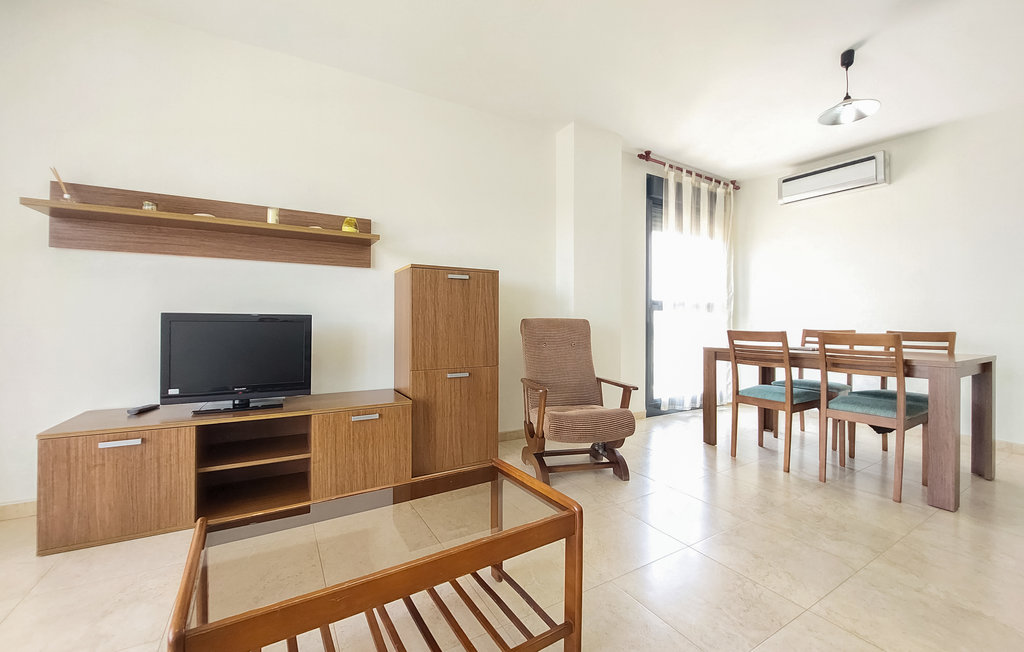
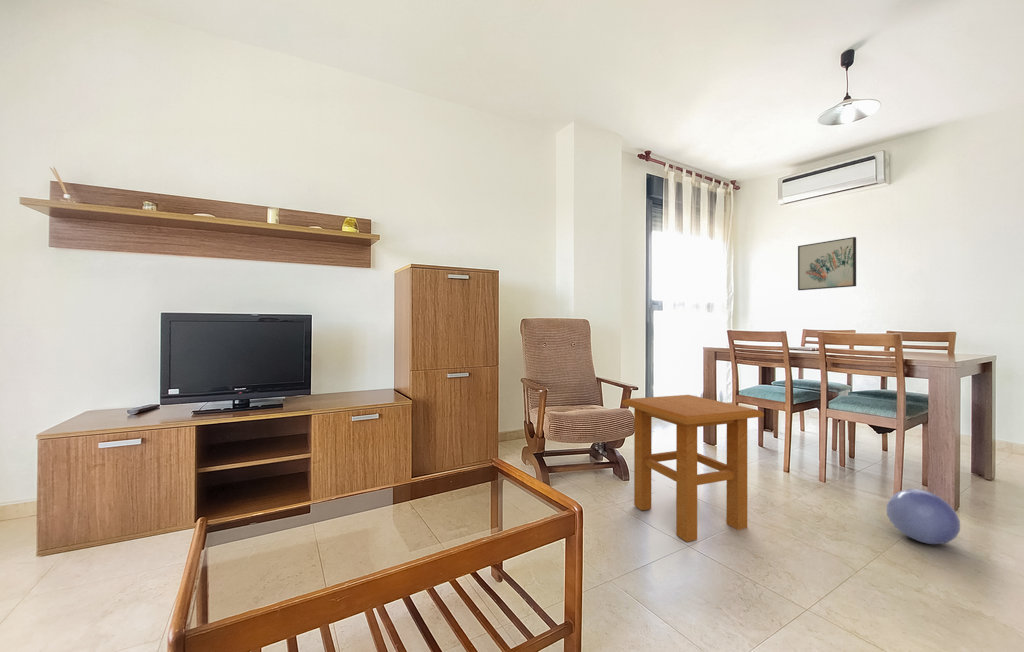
+ wall art [797,236,857,291]
+ ball [885,488,961,545]
+ side table [621,394,765,543]
